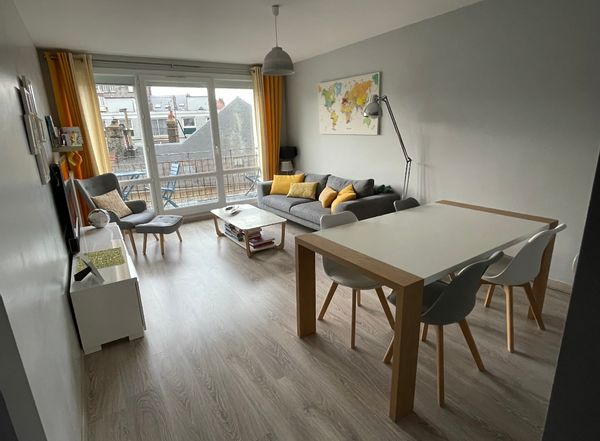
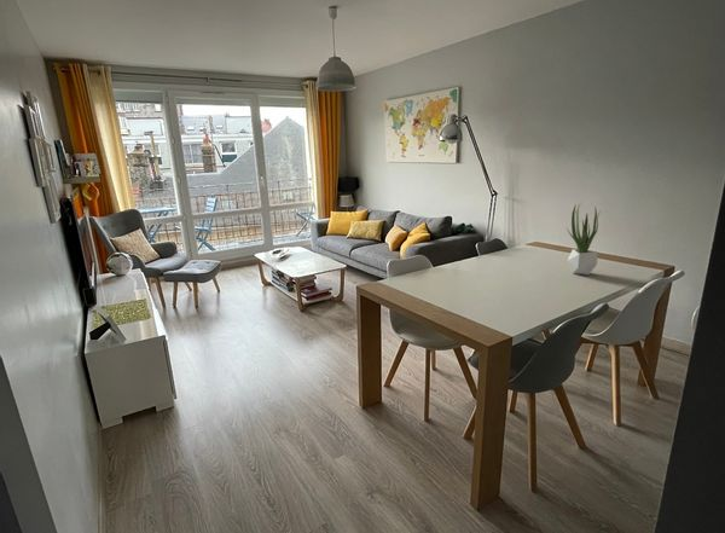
+ potted plant [566,201,602,277]
